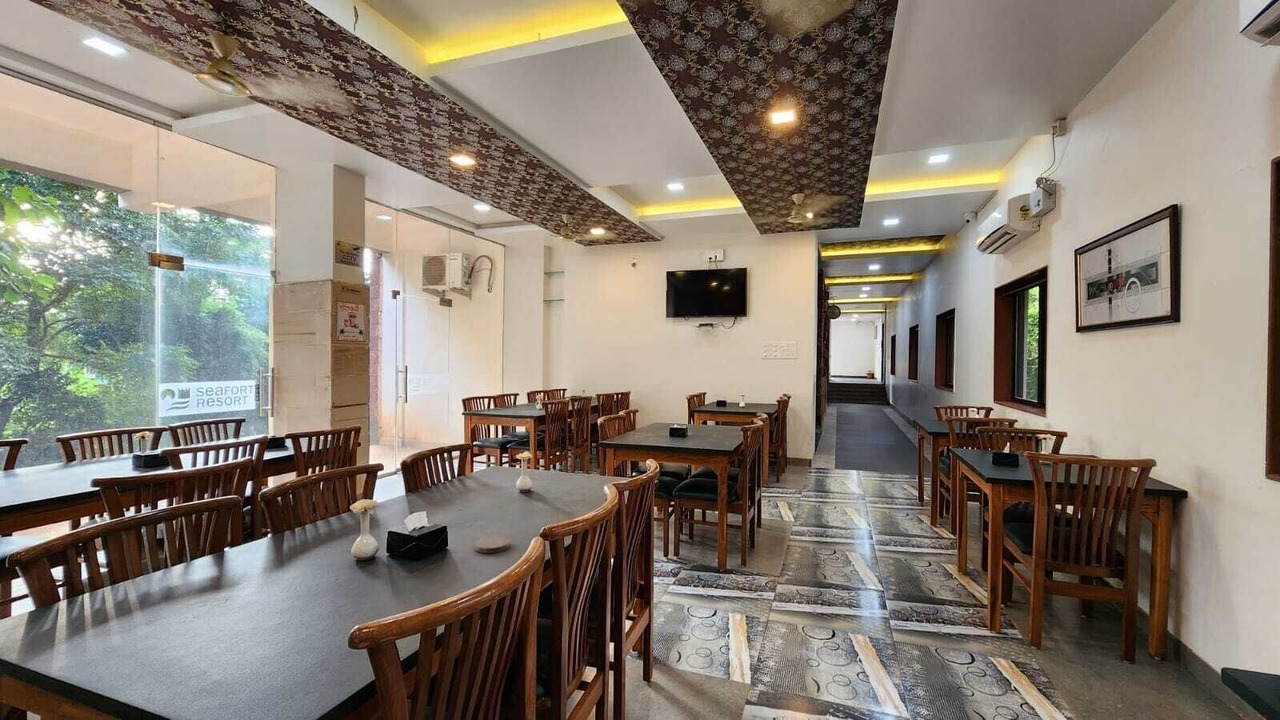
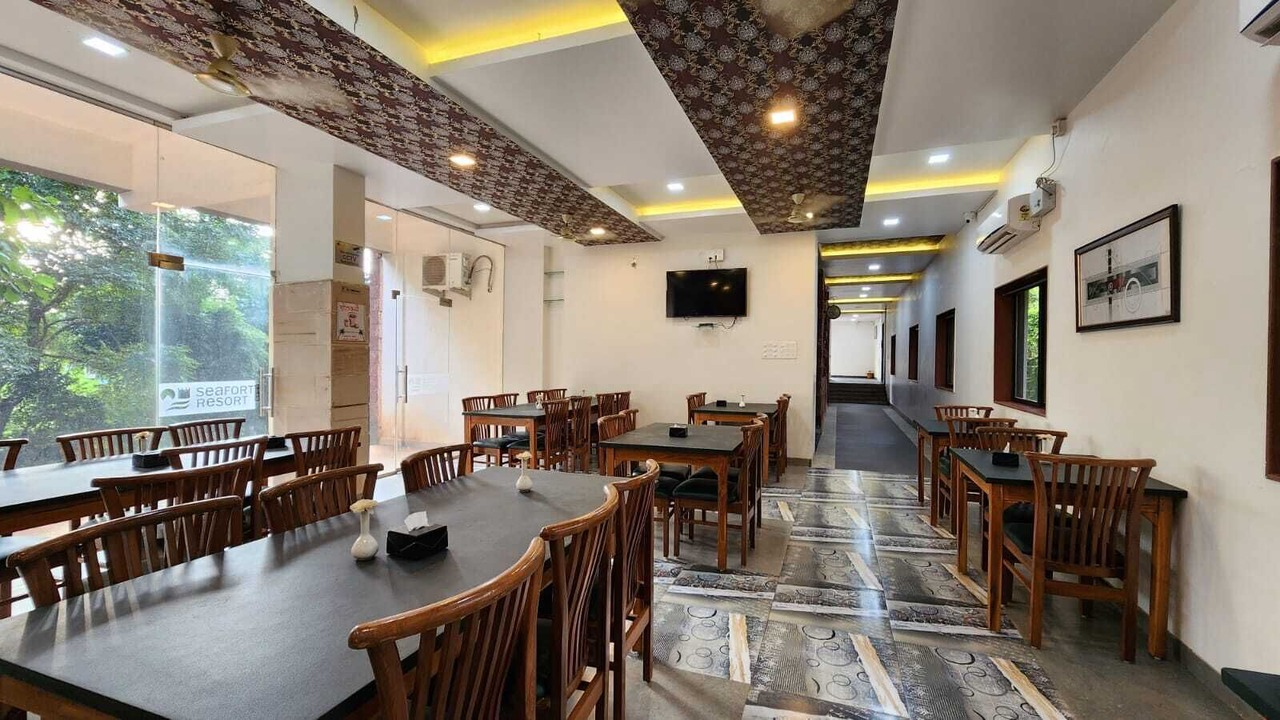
- coaster [474,535,511,554]
